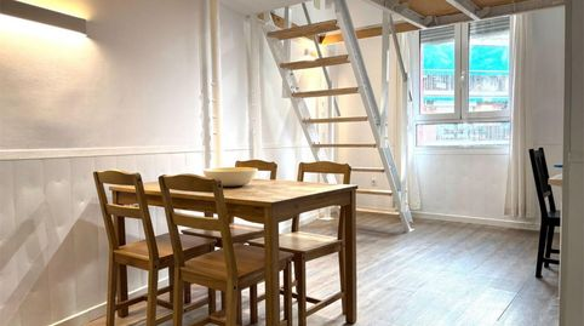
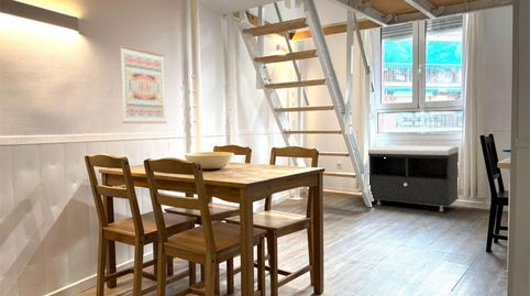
+ wall art [119,44,168,124]
+ storage bench [367,144,460,212]
